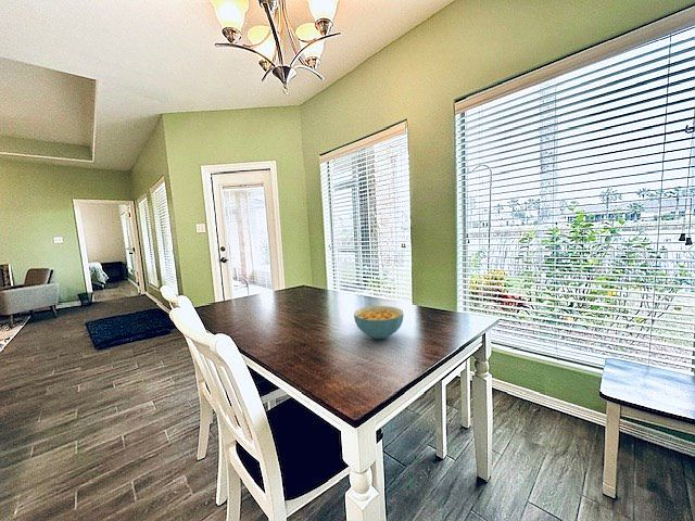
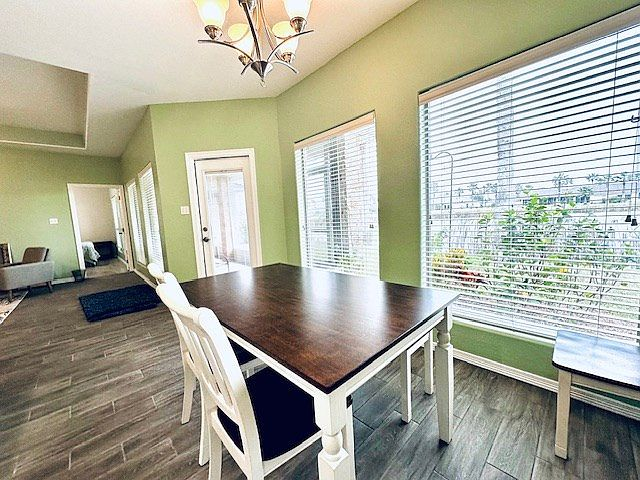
- cereal bowl [353,305,405,340]
